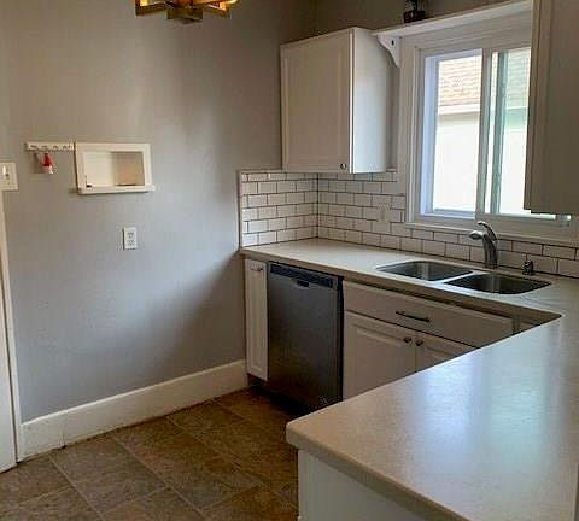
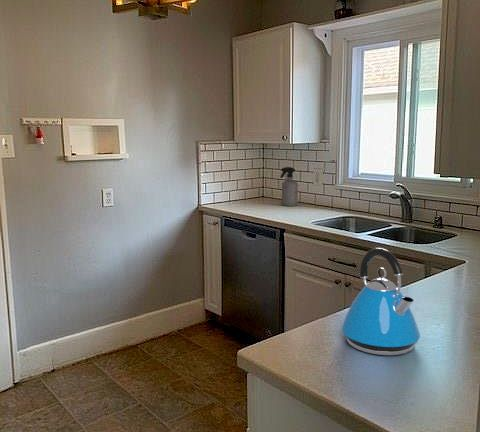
+ kettle [340,247,421,356]
+ spray bottle [279,166,299,207]
